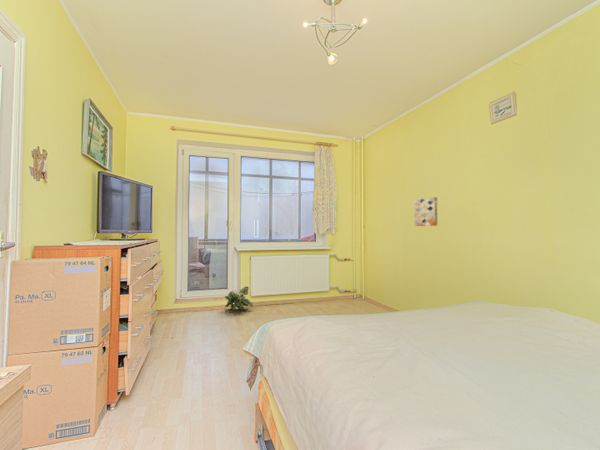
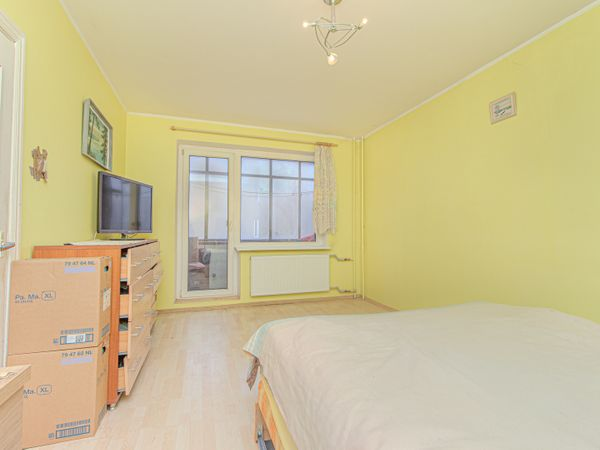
- decorative plant [224,286,254,311]
- wall art [414,196,438,227]
